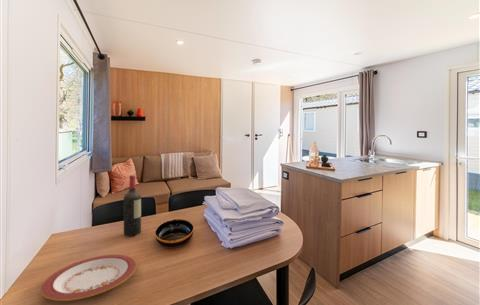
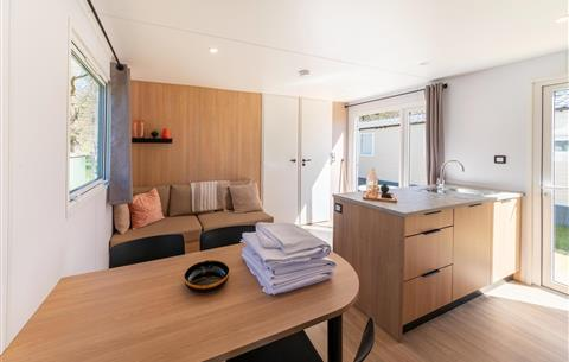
- plate [40,254,138,302]
- wine bottle [123,174,142,237]
